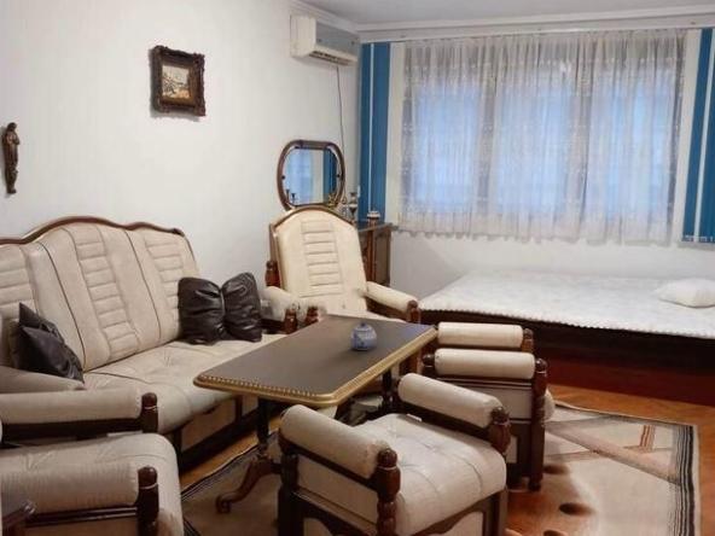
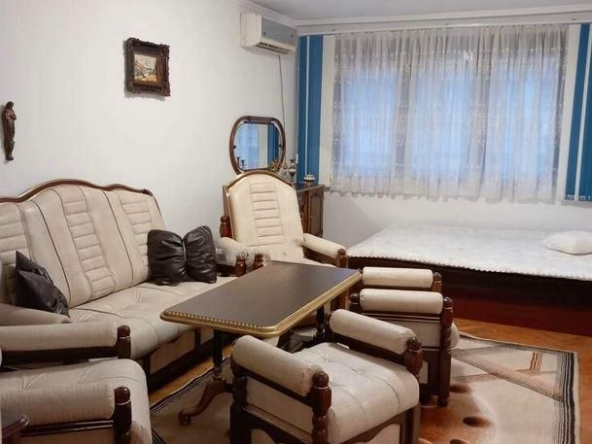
- teapot [349,321,378,351]
